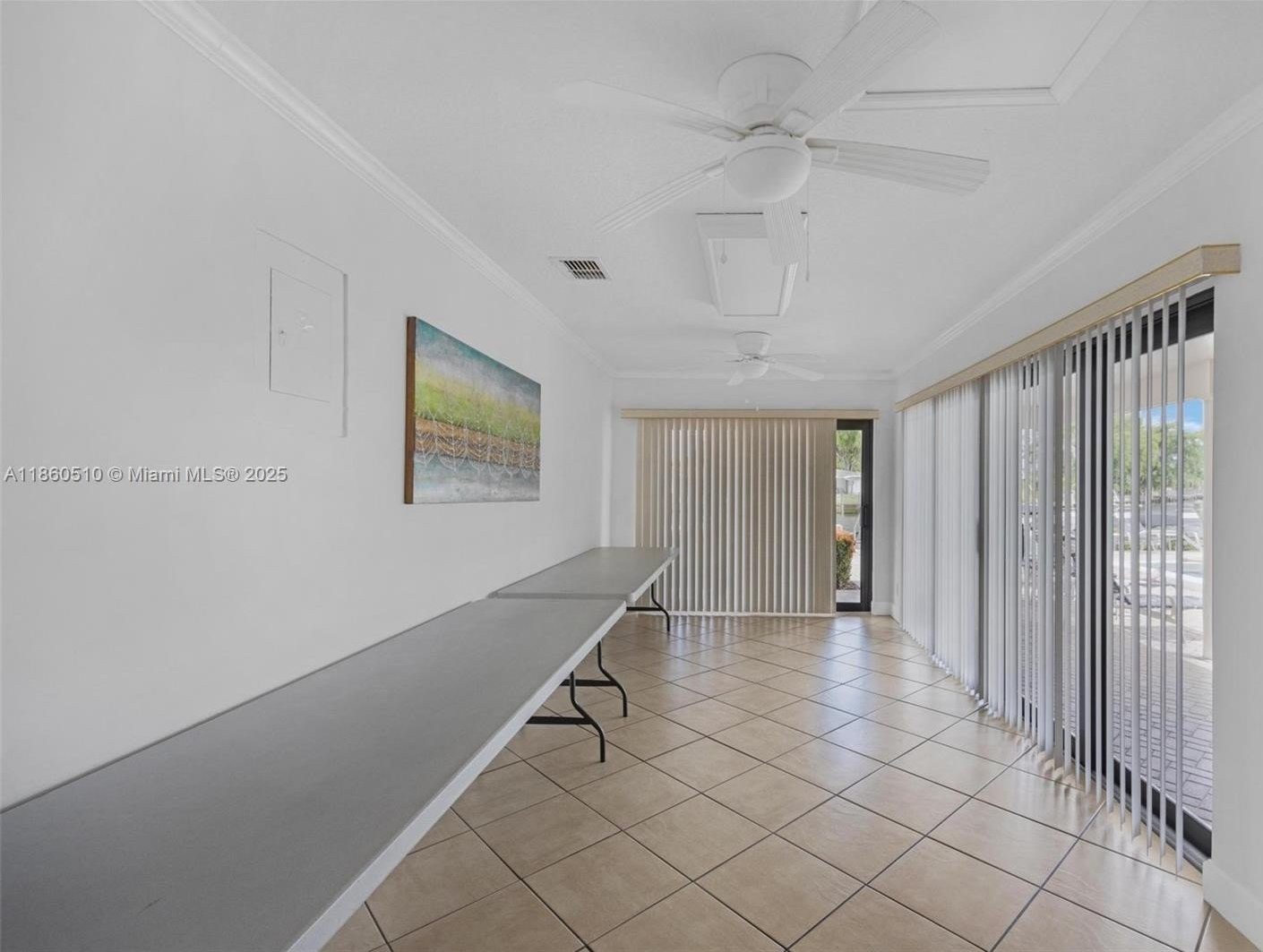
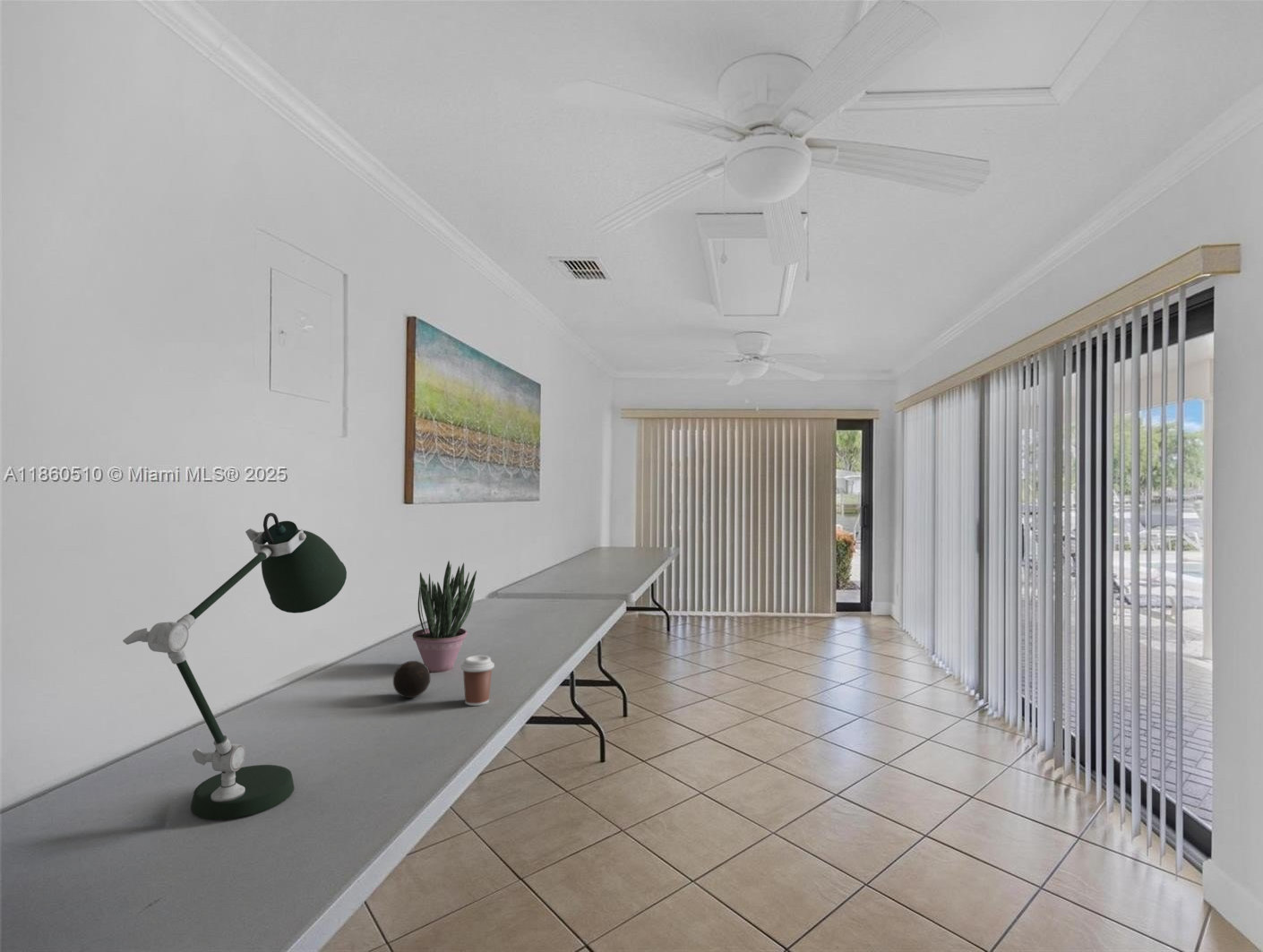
+ potted plant [411,560,477,673]
+ coffee cup [460,655,495,707]
+ decorative ball [392,660,432,699]
+ desk lamp [122,512,348,820]
